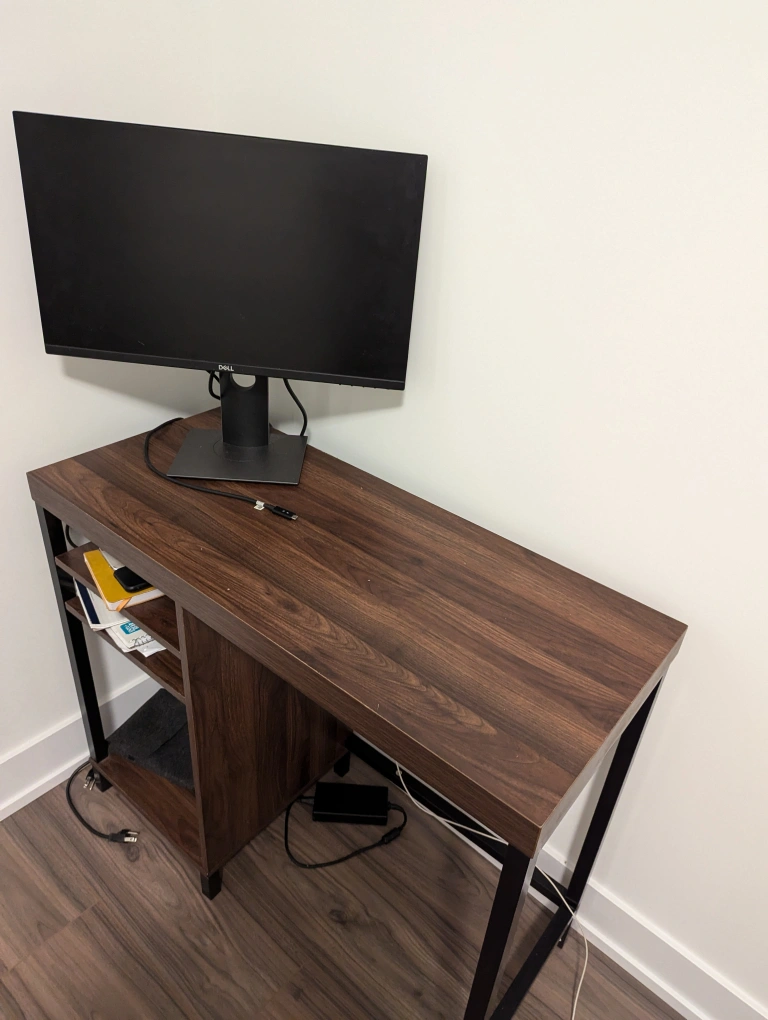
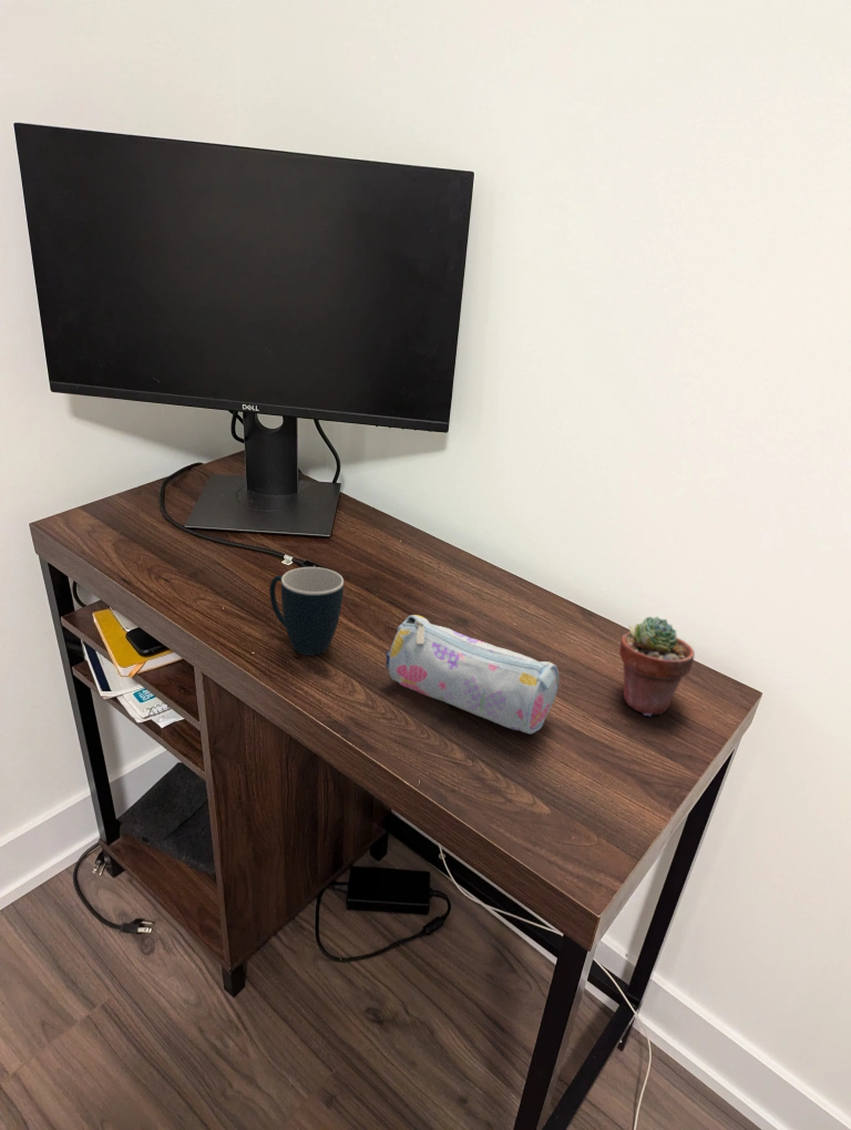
+ mug [268,566,345,657]
+ potted succulent [618,615,696,717]
+ pencil case [385,614,560,734]
